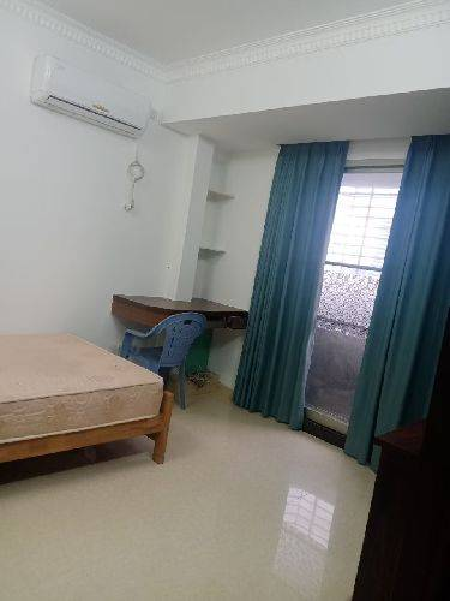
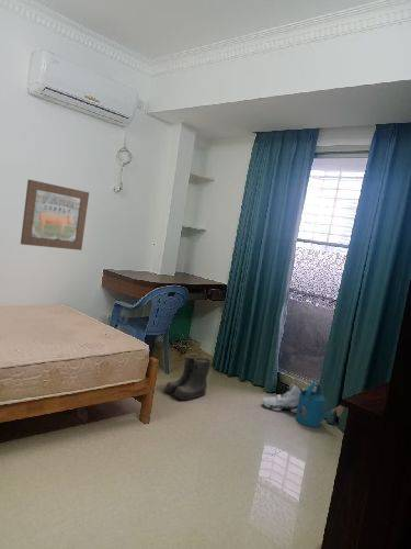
+ sneaker [261,382,307,414]
+ watering can [295,382,344,428]
+ wall art [20,179,90,251]
+ boots [163,352,213,401]
